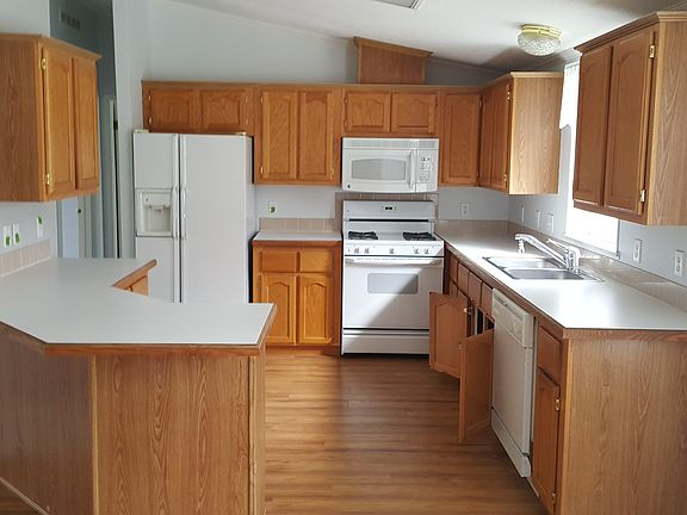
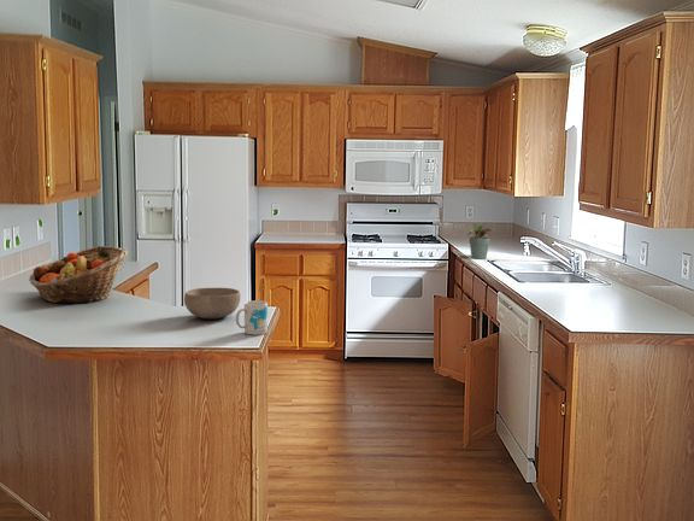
+ potted plant [466,219,494,260]
+ mug [235,299,269,336]
+ bowl [183,287,241,320]
+ fruit basket [28,245,129,305]
